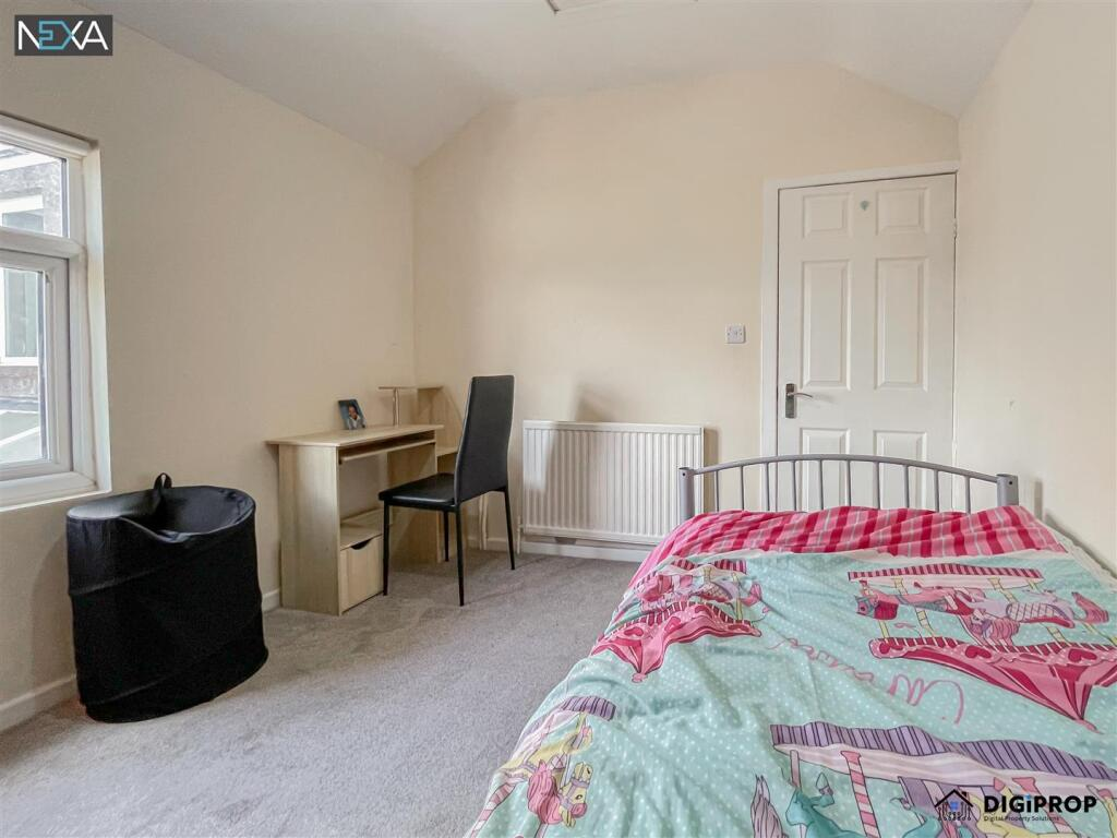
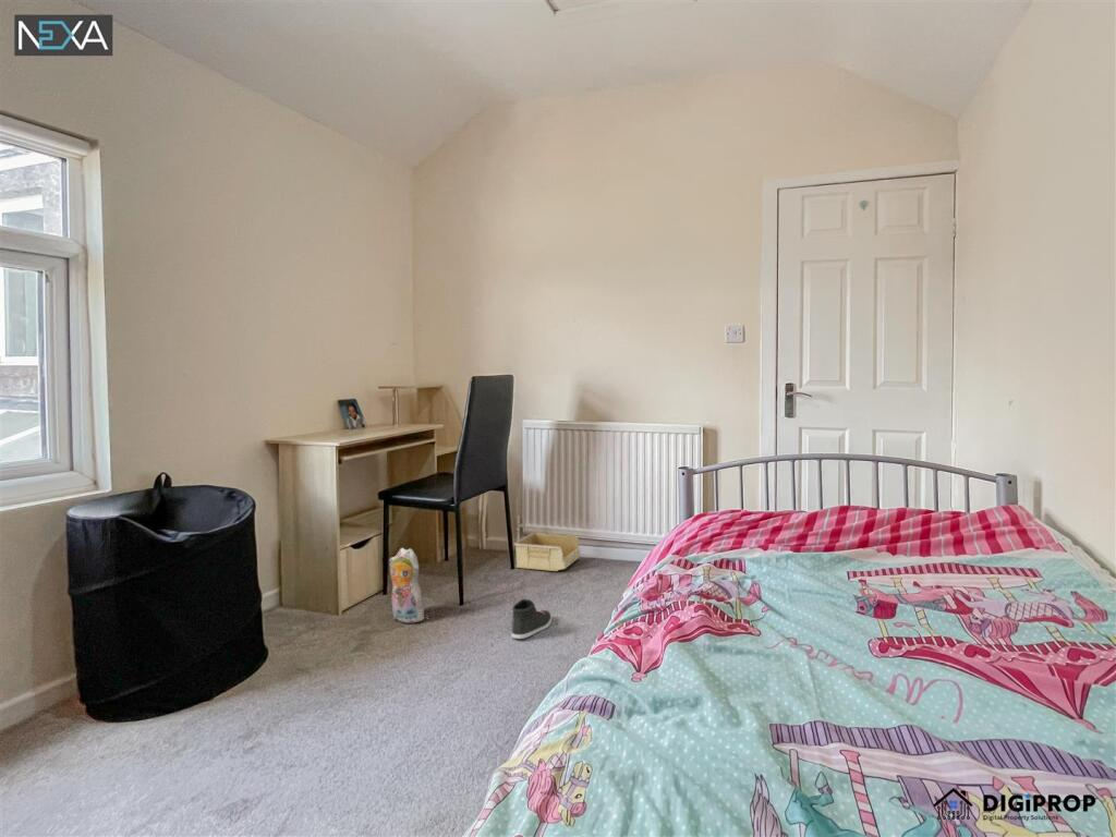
+ sneaker [511,598,553,640]
+ storage bin [513,531,581,572]
+ plush toy [388,547,425,624]
